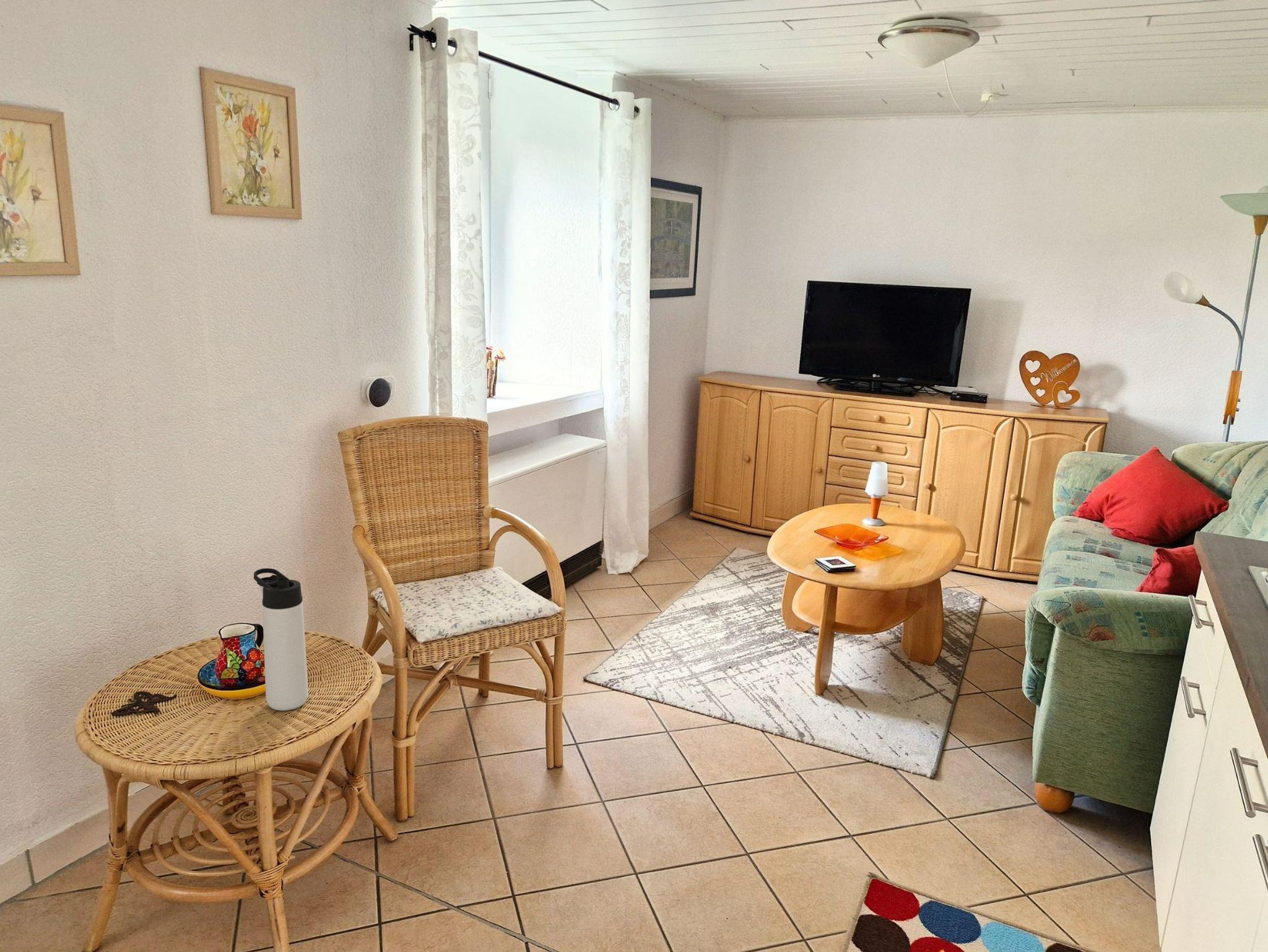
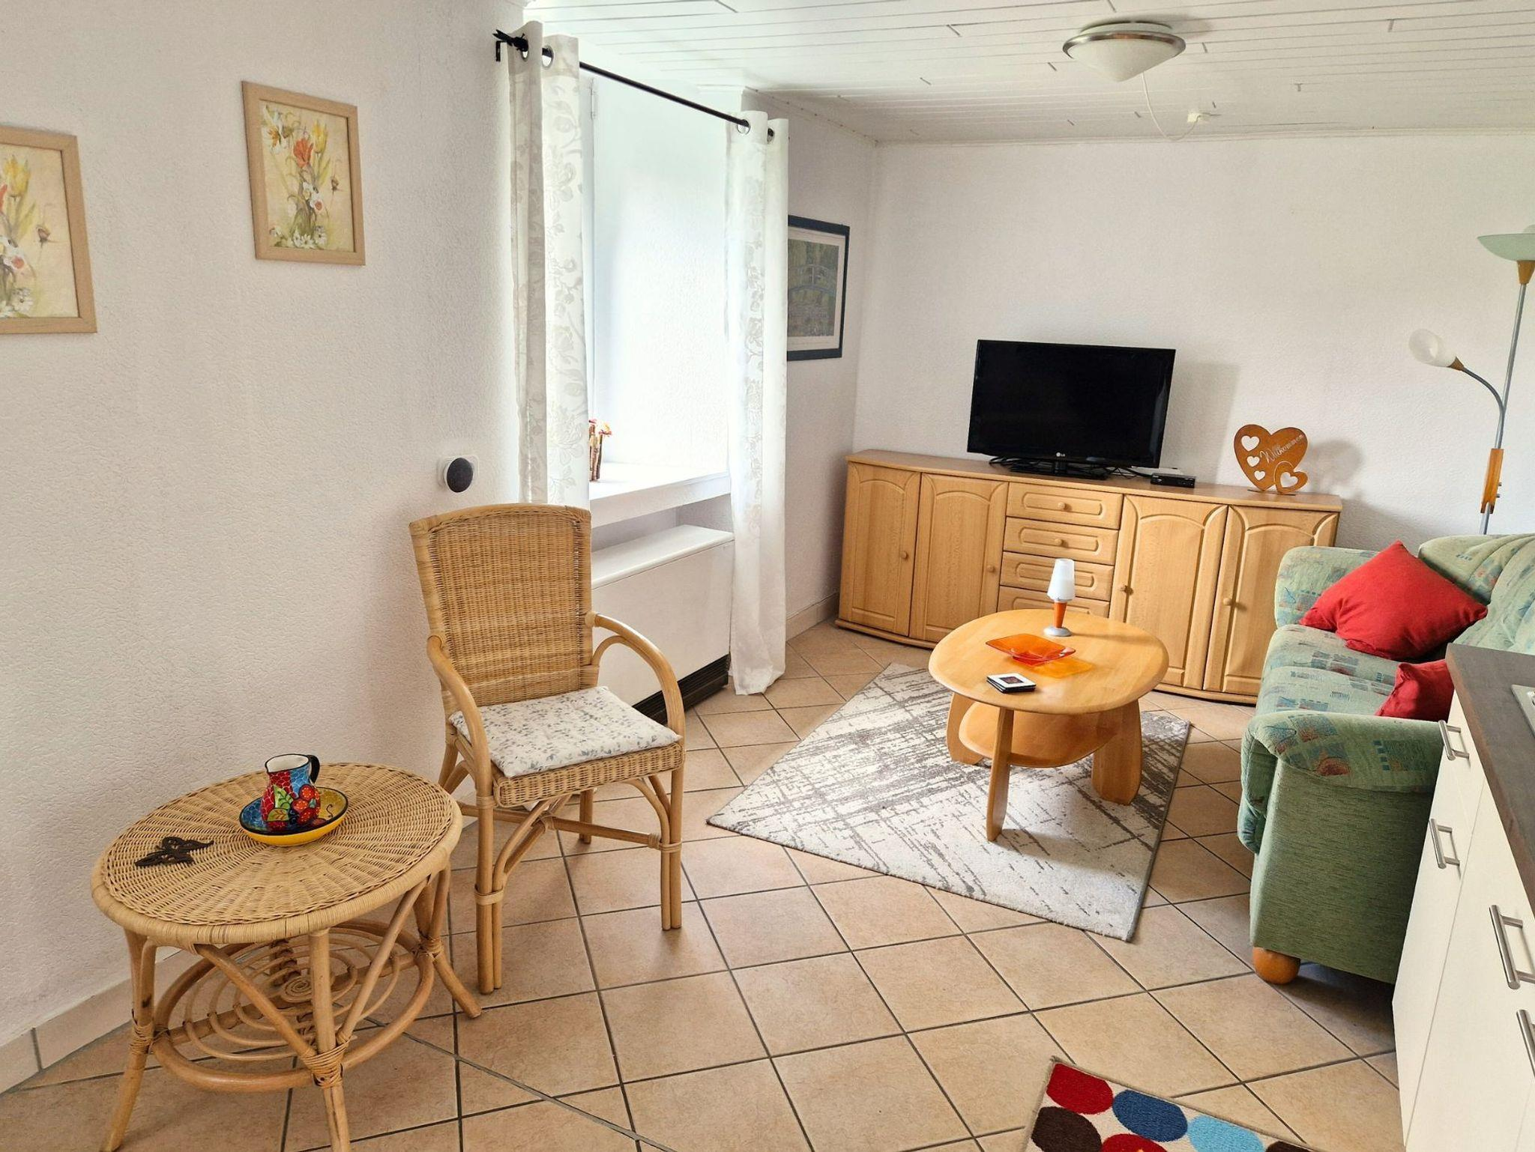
- thermos bottle [253,568,309,711]
